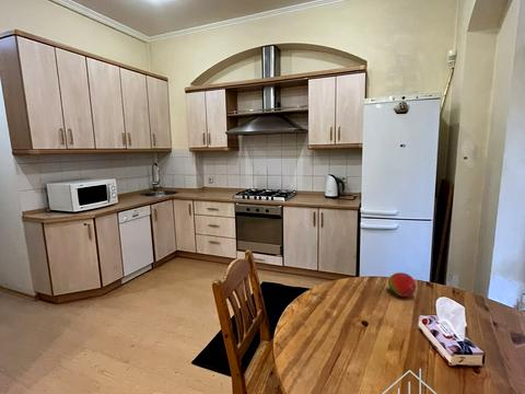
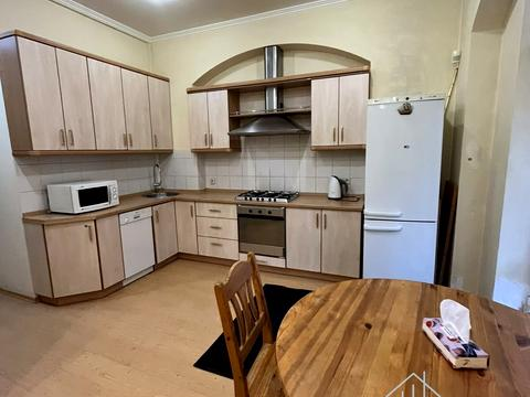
- fruit [387,271,417,298]
